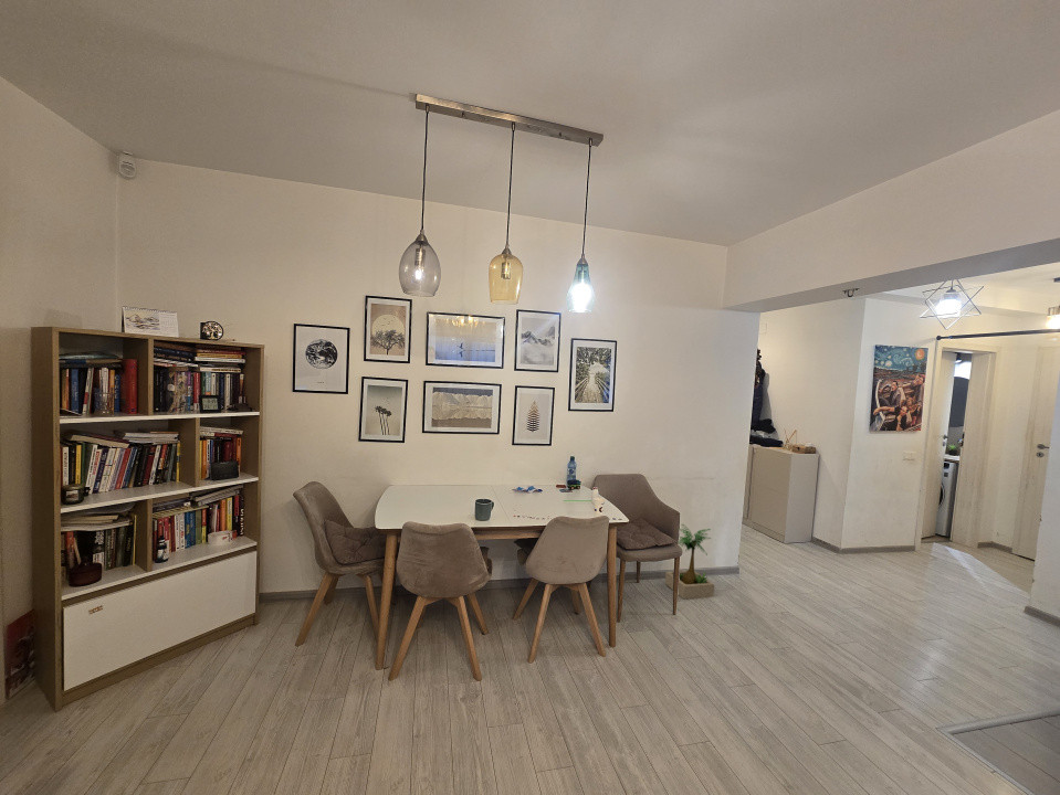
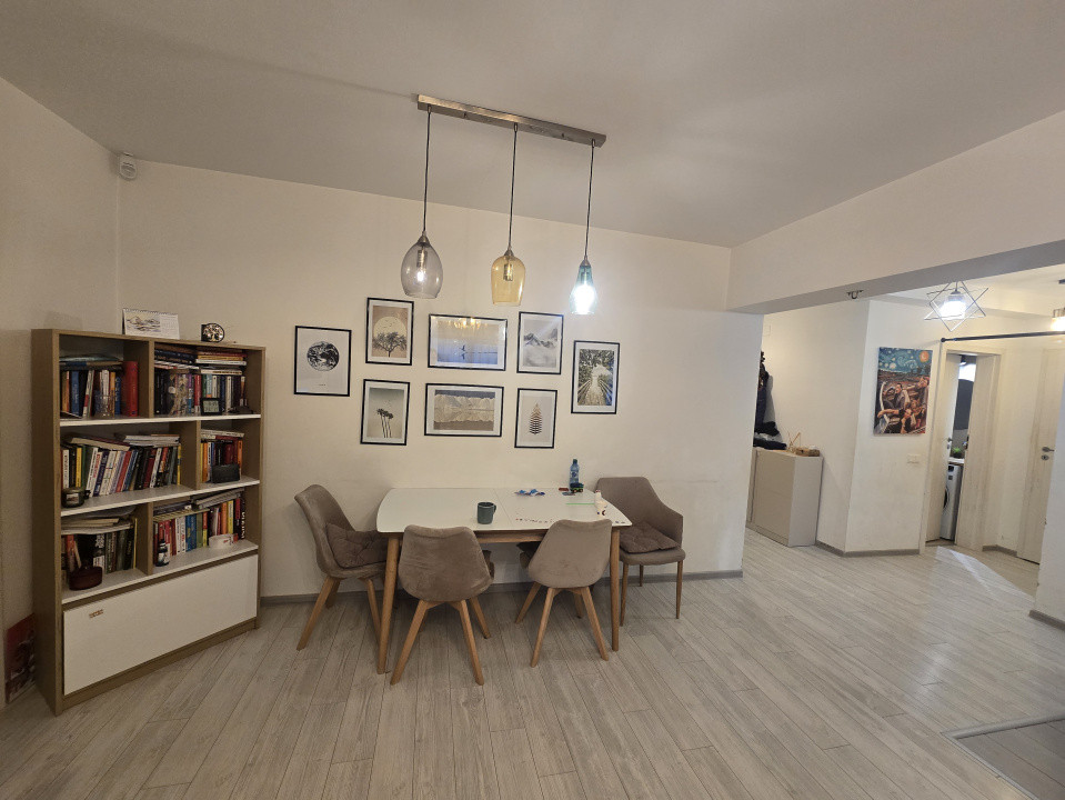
- potted plant [664,523,715,600]
